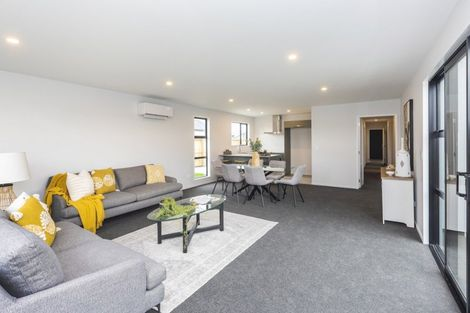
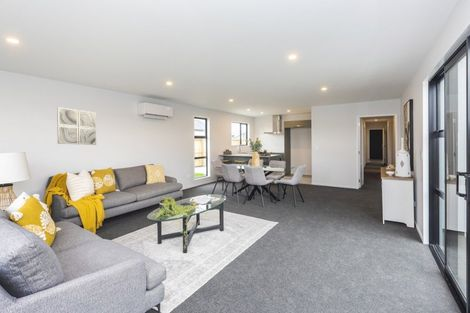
+ wall art [56,106,97,146]
